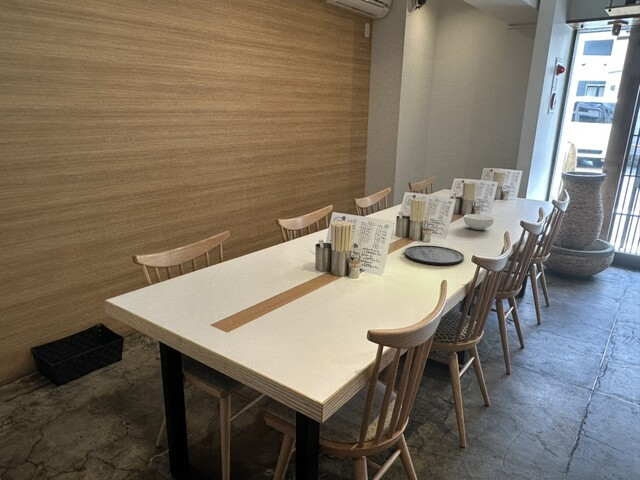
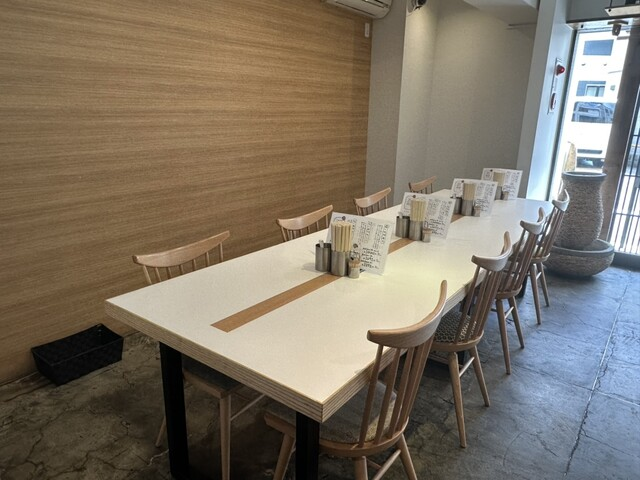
- plate [403,244,465,266]
- cereal bowl [463,213,495,231]
